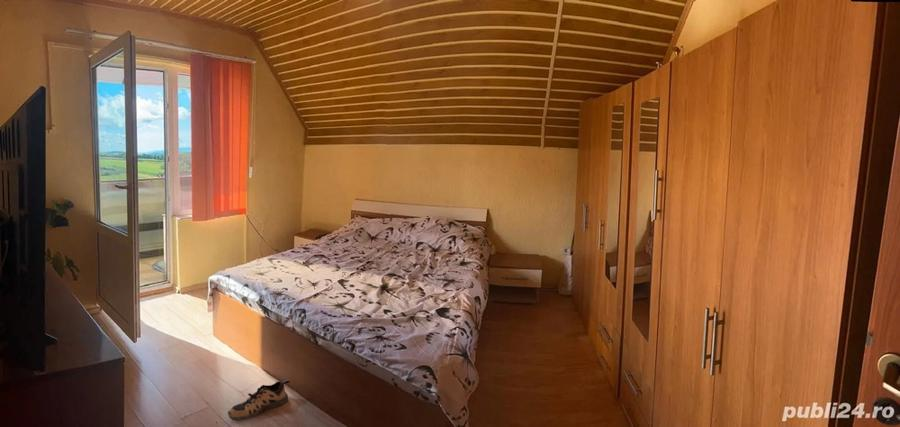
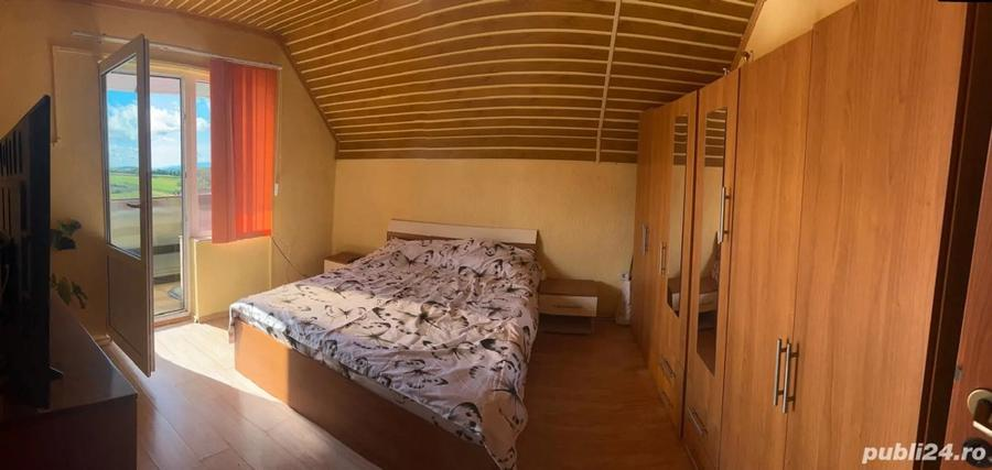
- shoe [227,379,291,422]
